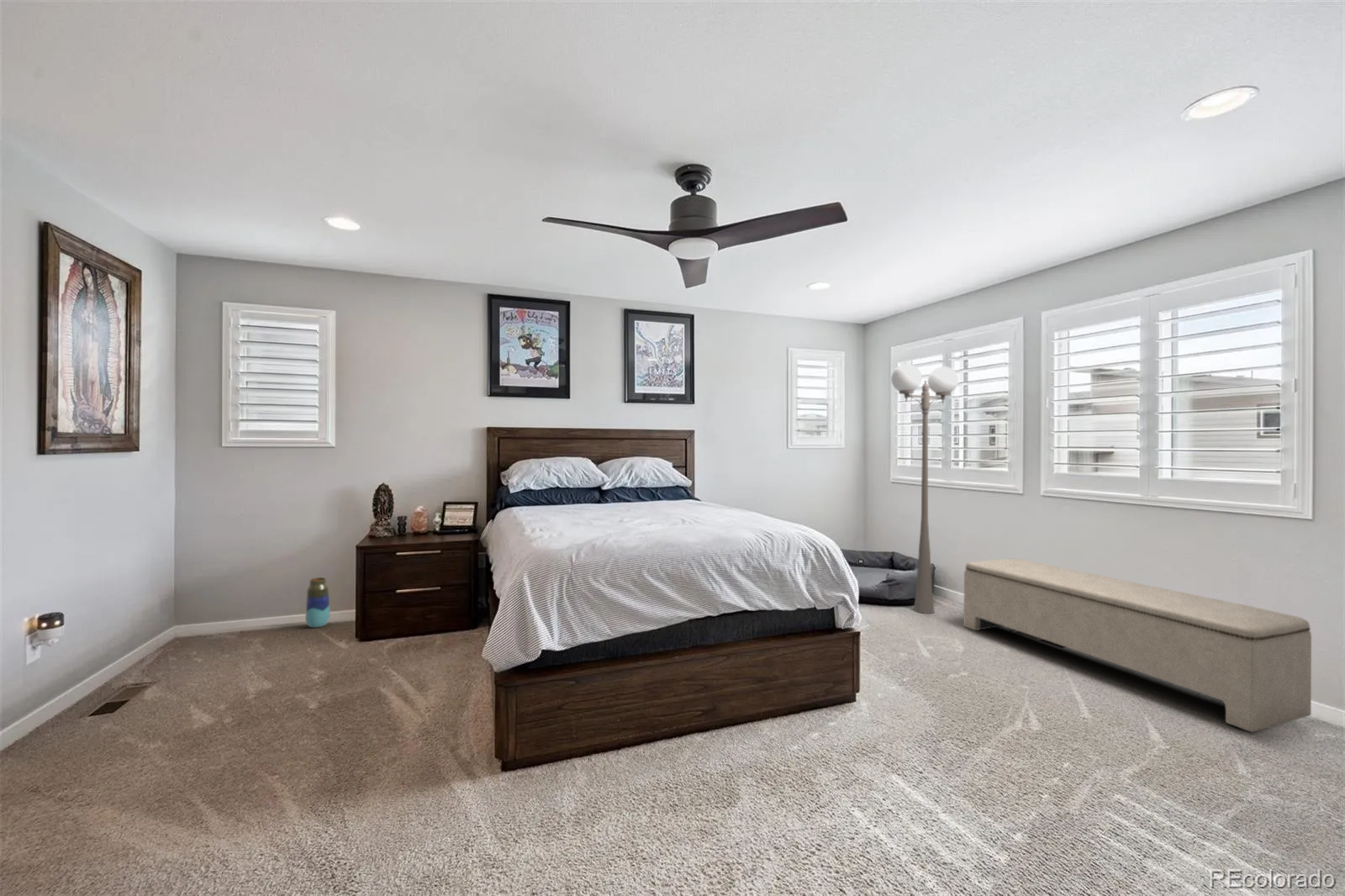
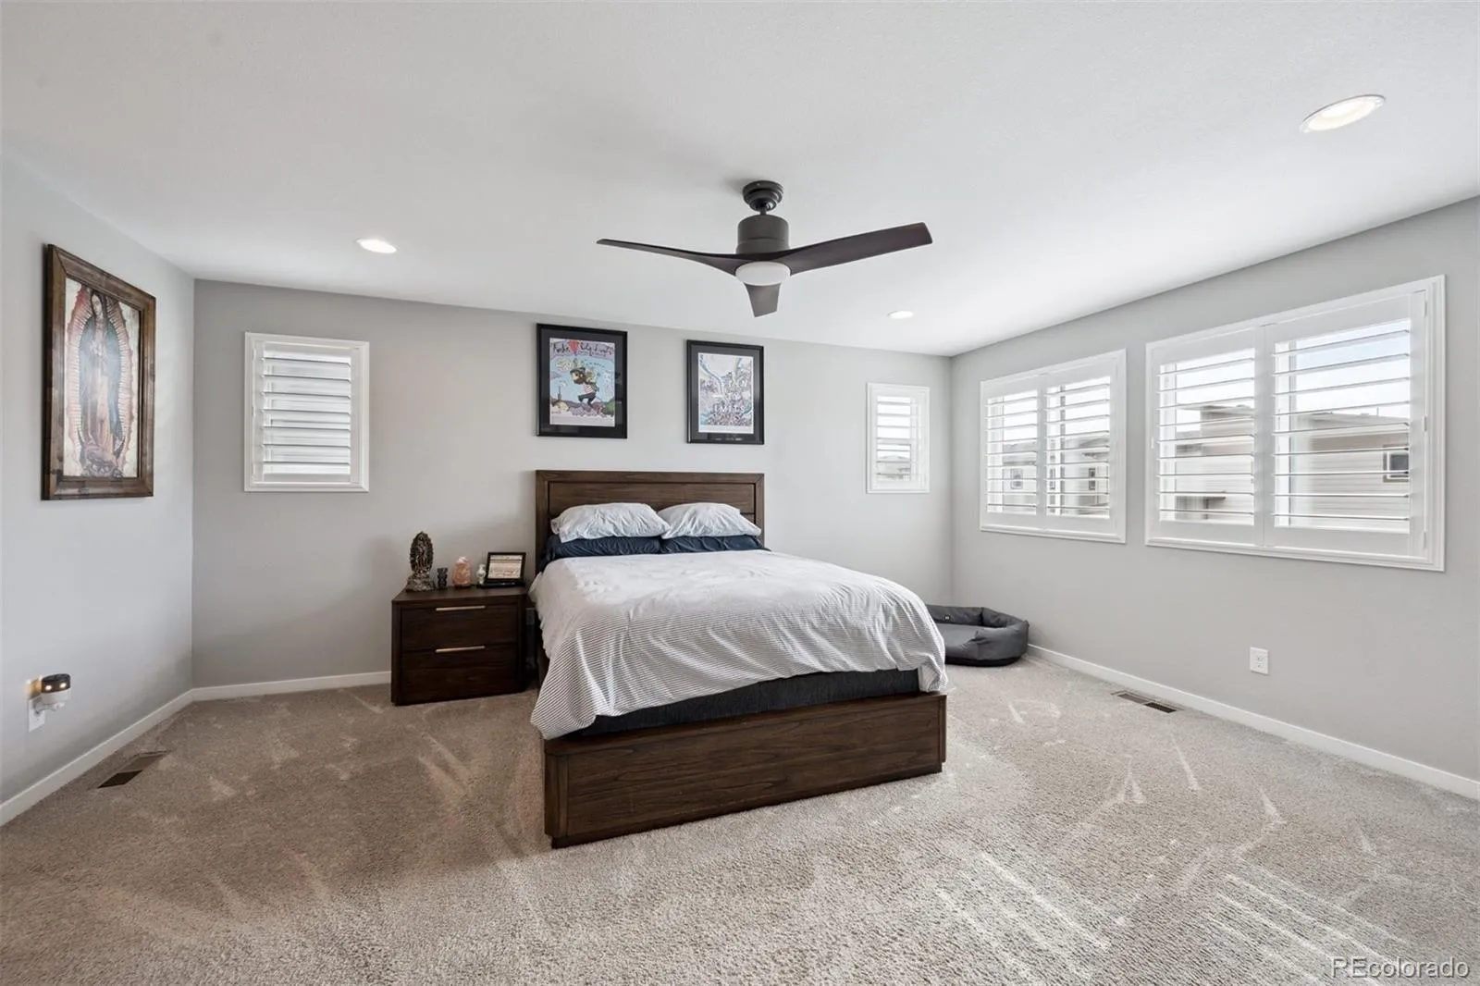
- vase [304,577,331,629]
- floor lamp [890,363,959,614]
- bench [963,558,1312,733]
